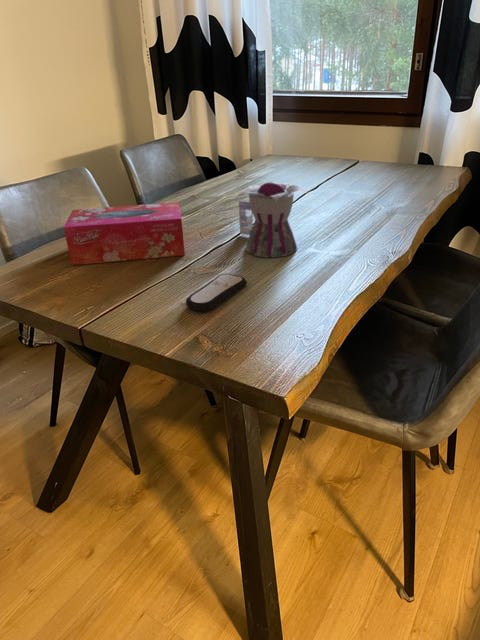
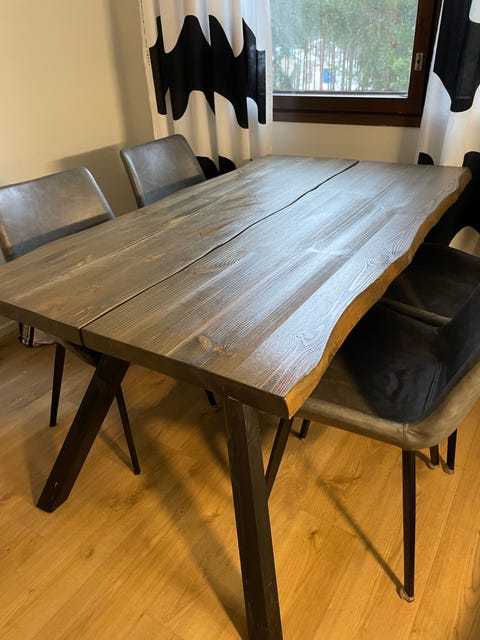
- tissue box [63,201,186,266]
- teapot [236,181,309,258]
- remote control [185,273,248,313]
